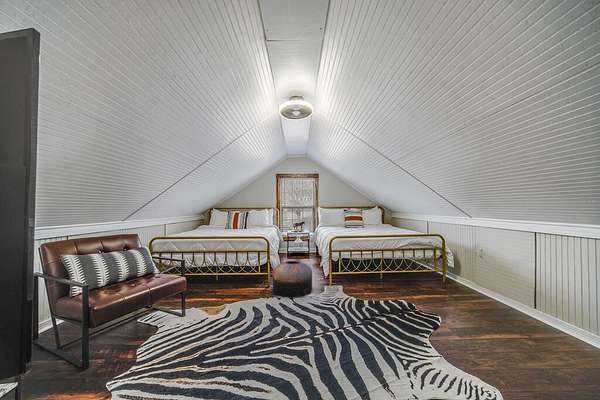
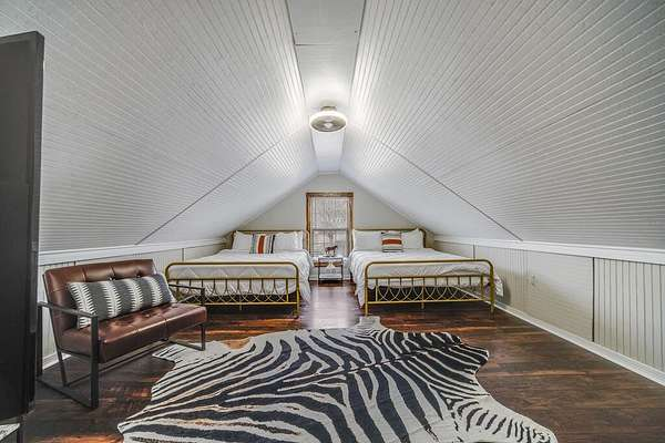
- pouf [272,260,313,298]
